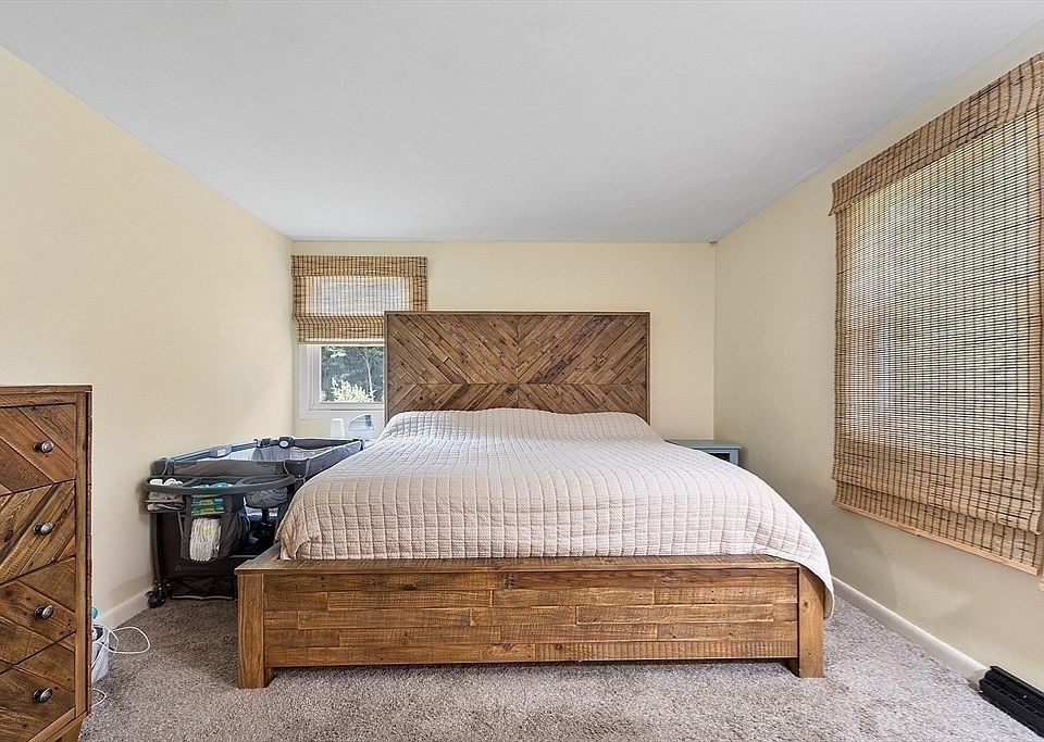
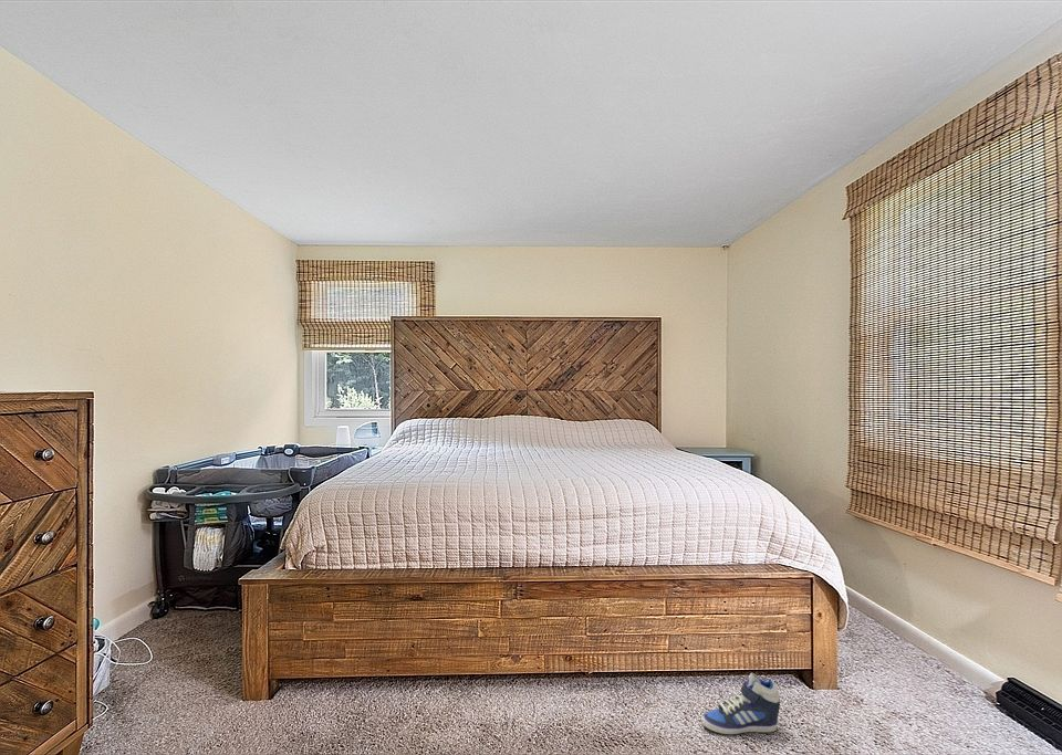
+ sneaker [701,672,781,735]
